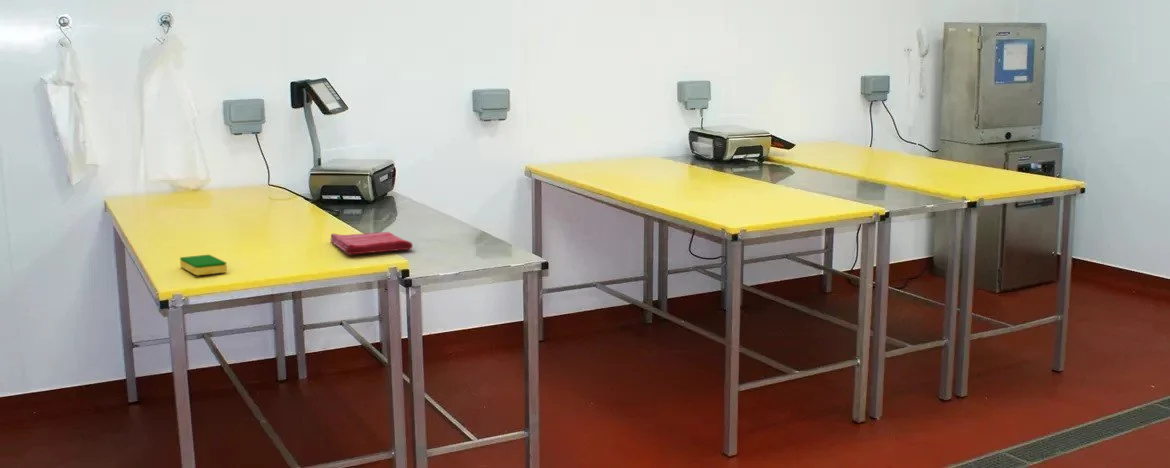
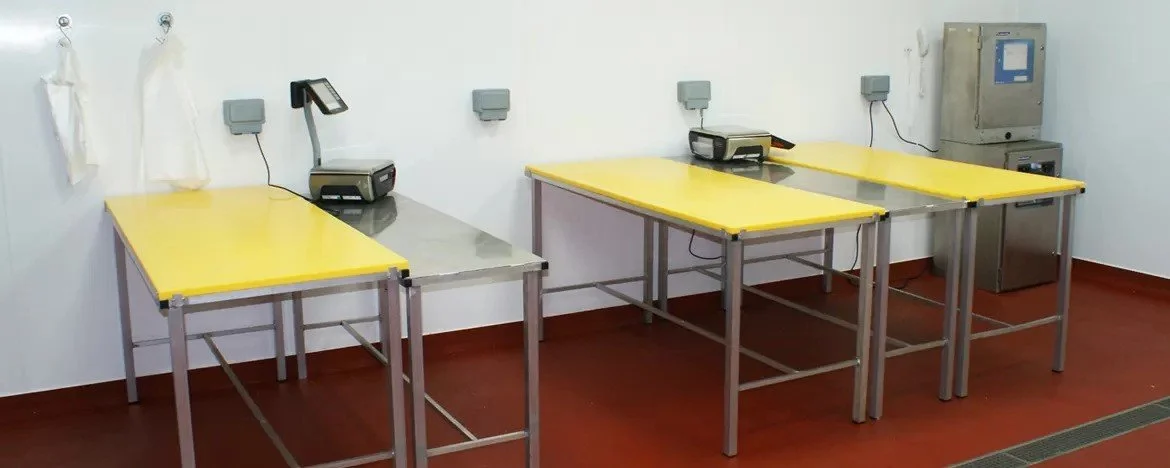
- dish towel [329,231,414,256]
- dish sponge [179,254,228,276]
